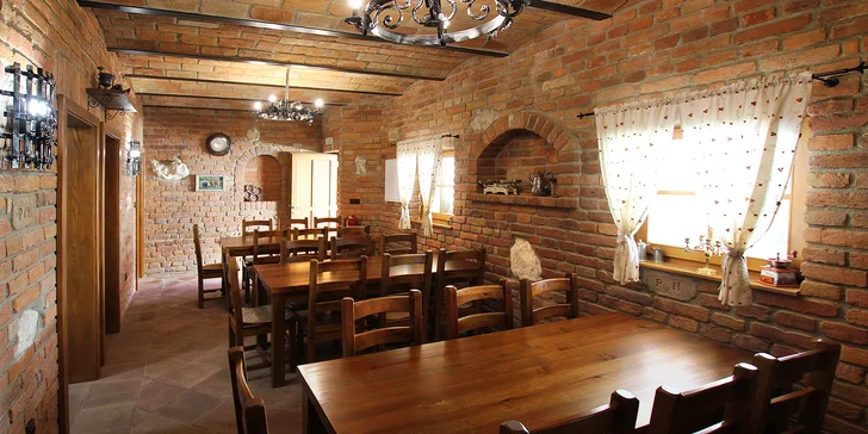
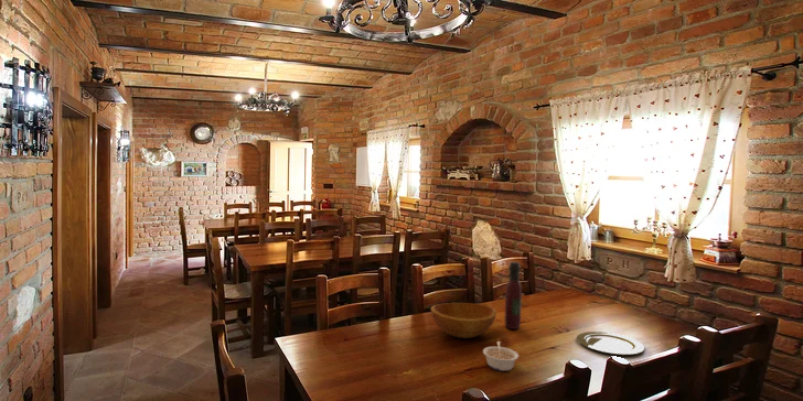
+ wine bottle [503,261,523,330]
+ wooden bowl [430,302,497,339]
+ plate [576,330,645,356]
+ legume [482,340,520,371]
